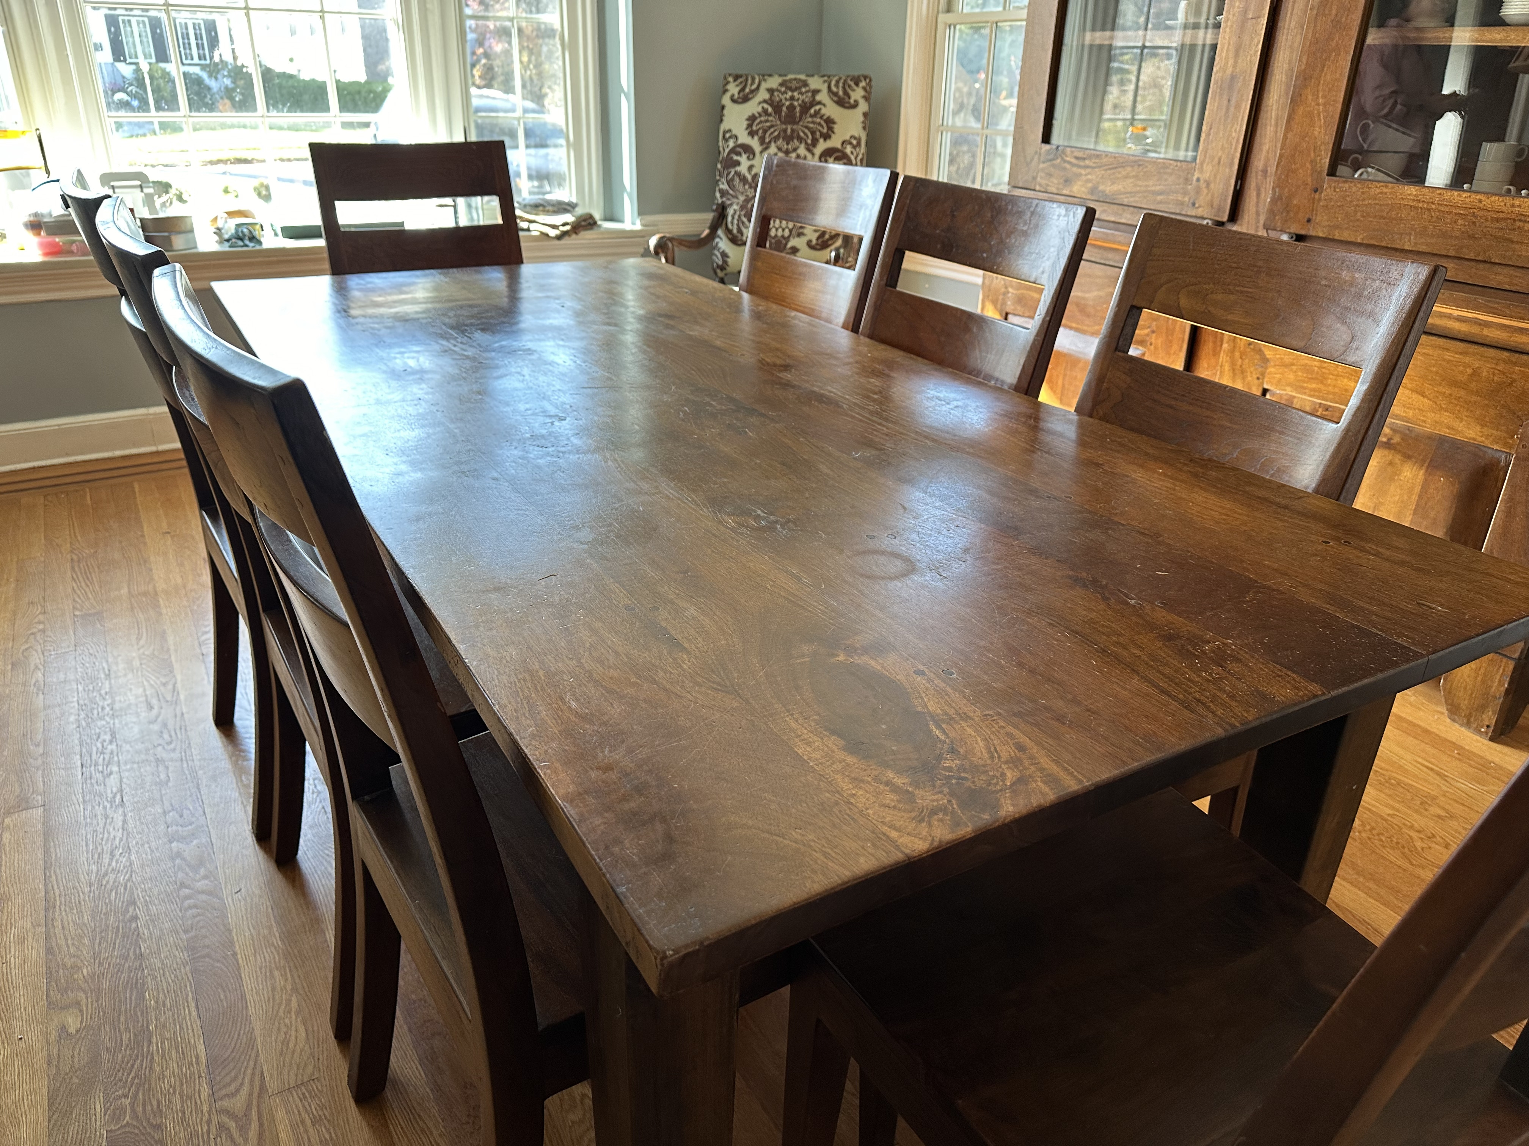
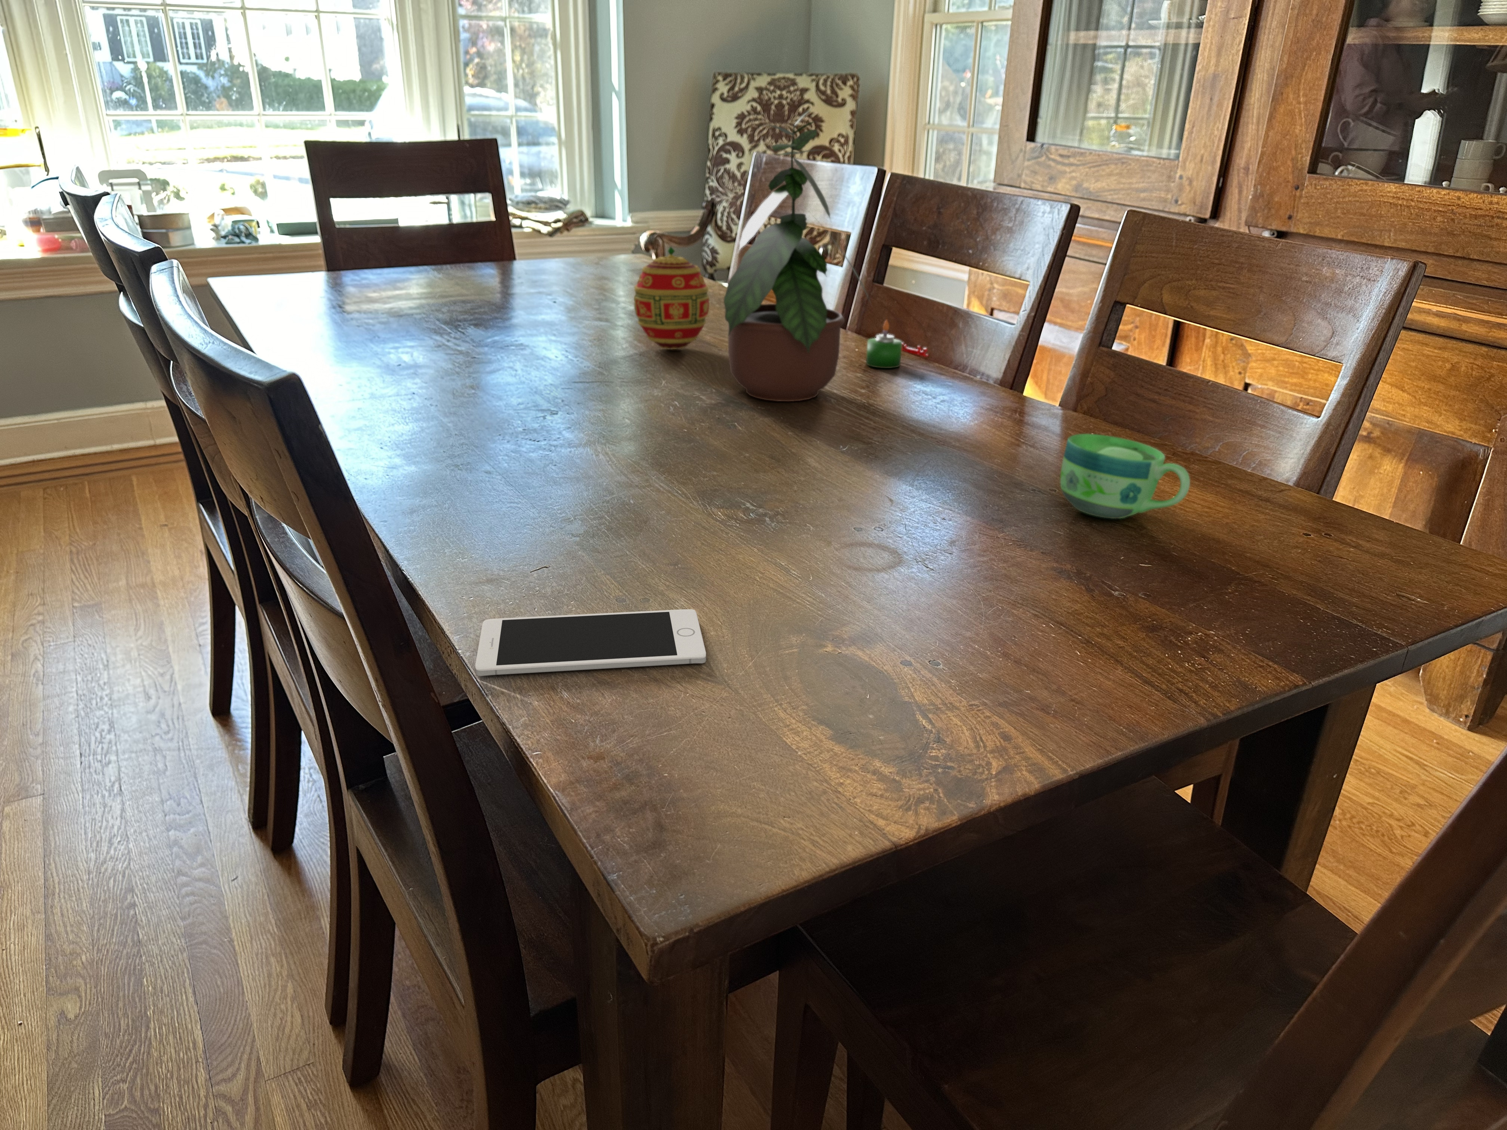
+ potted plant [723,108,873,401]
+ cell phone [475,609,706,677]
+ cup [1060,433,1190,519]
+ candle [865,319,929,368]
+ decorative egg [634,246,710,350]
